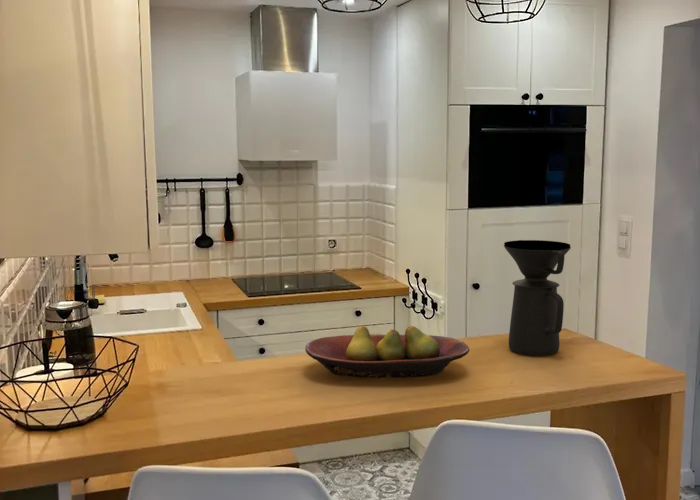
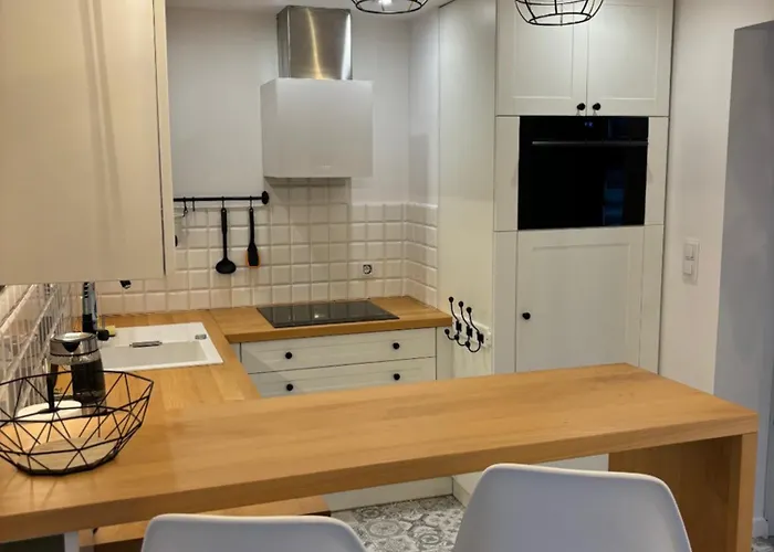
- coffee maker [503,239,572,356]
- fruit bowl [304,325,470,379]
